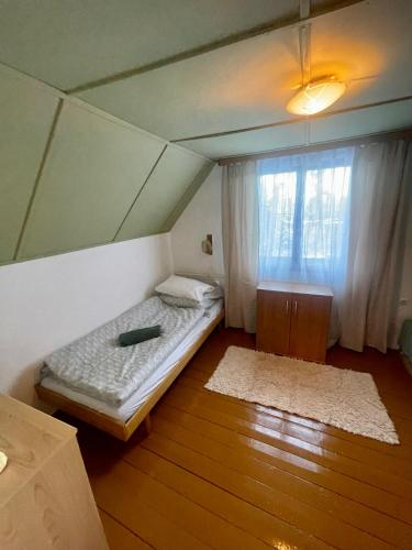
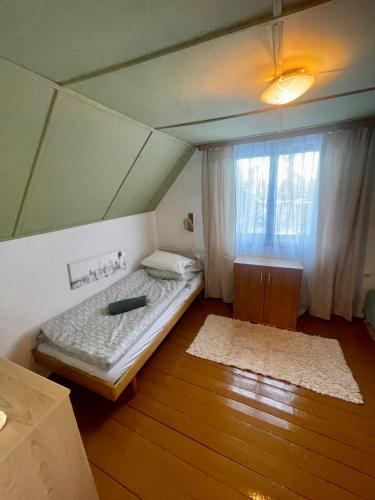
+ wall art [66,248,128,291]
